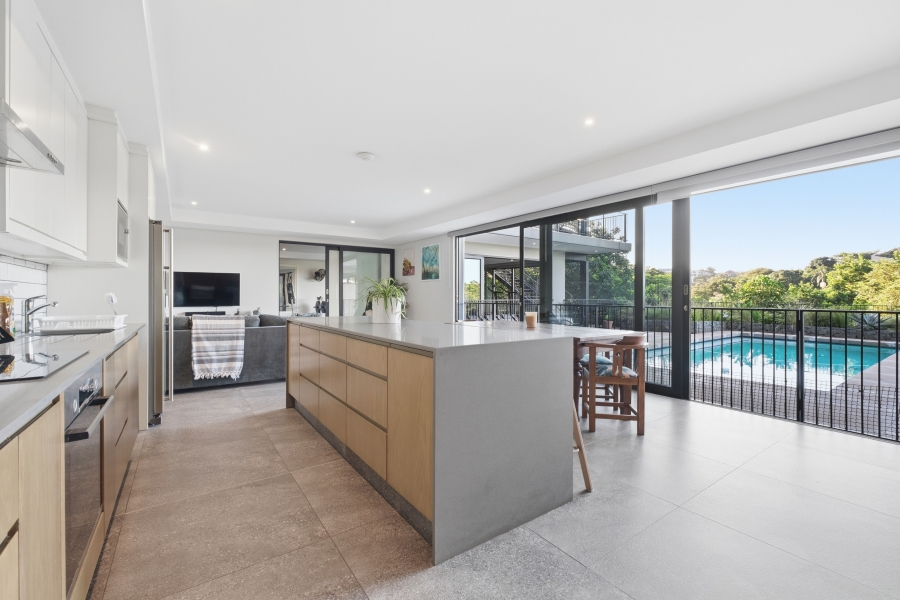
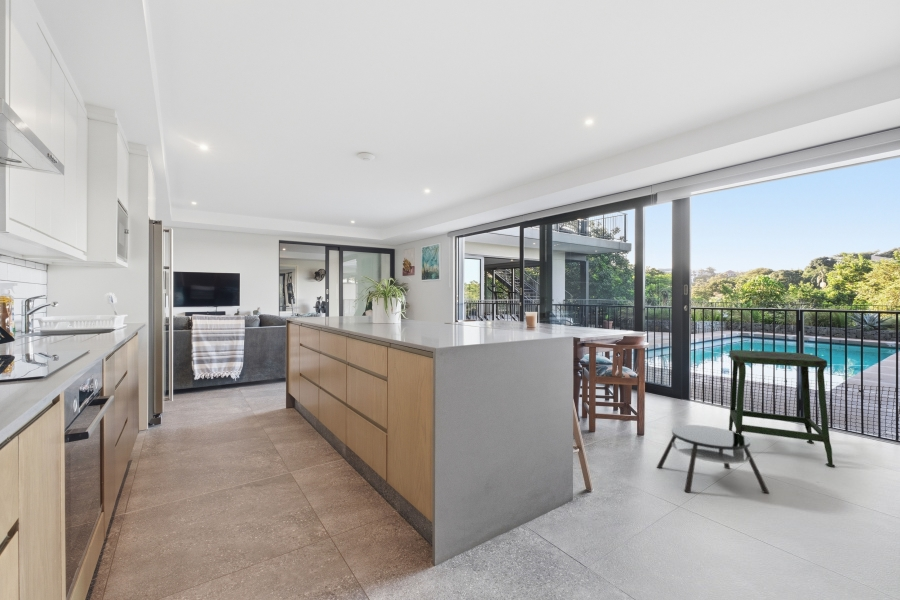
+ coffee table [656,424,770,494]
+ stool [728,349,836,468]
